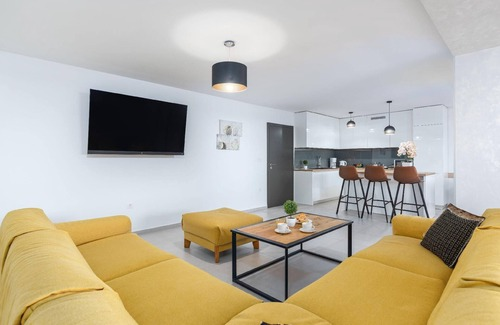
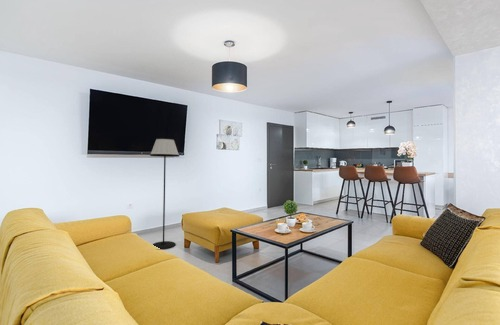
+ floor lamp [149,137,180,250]
